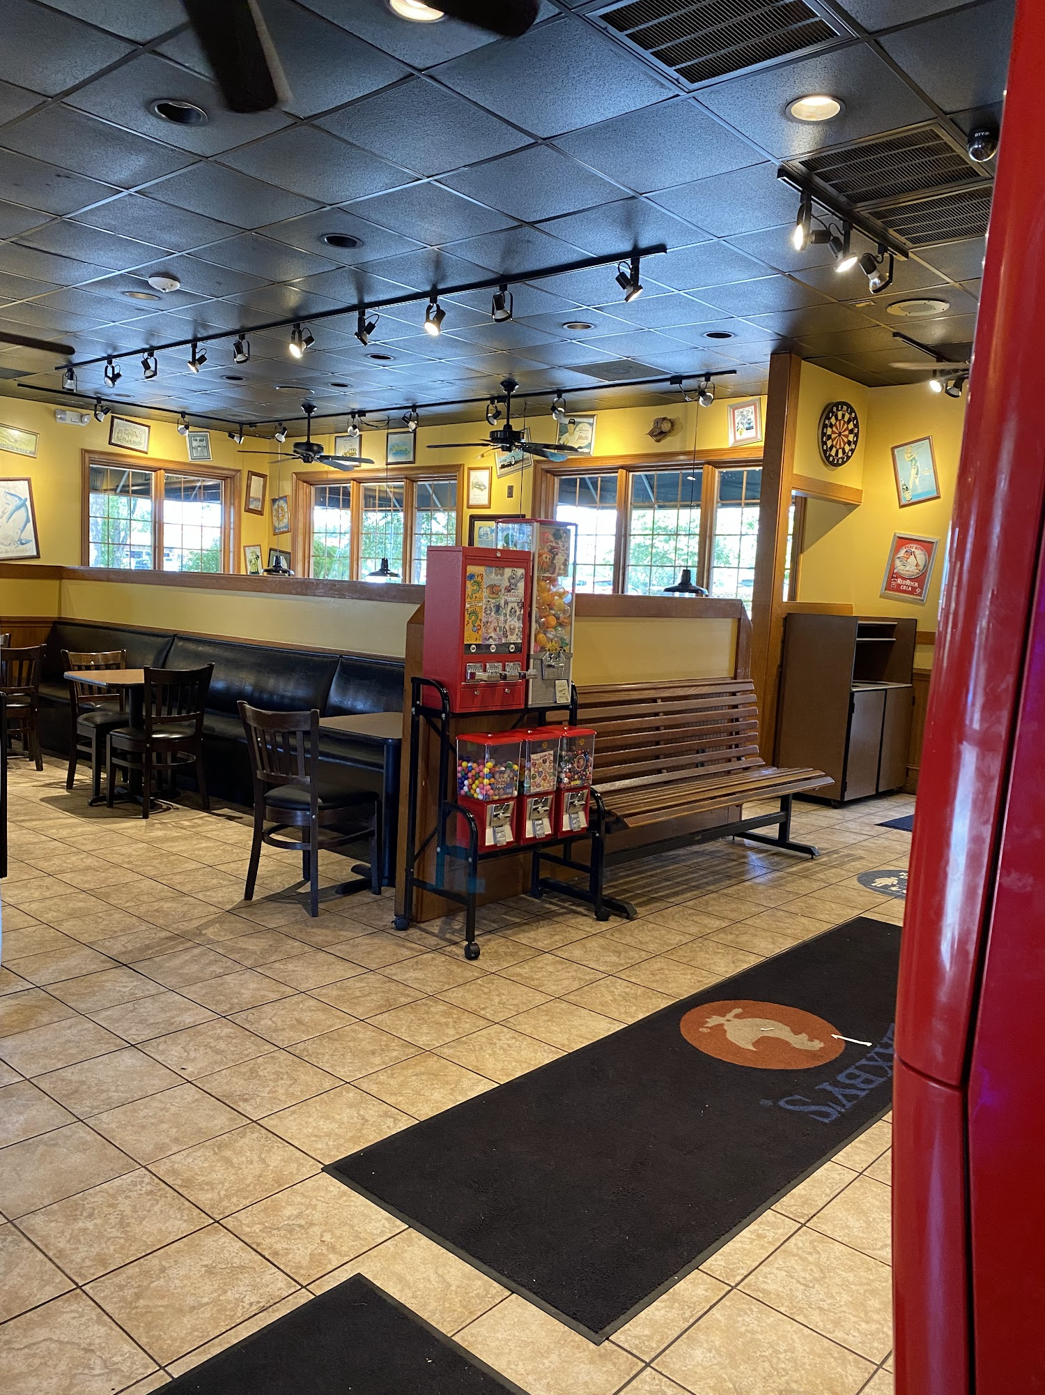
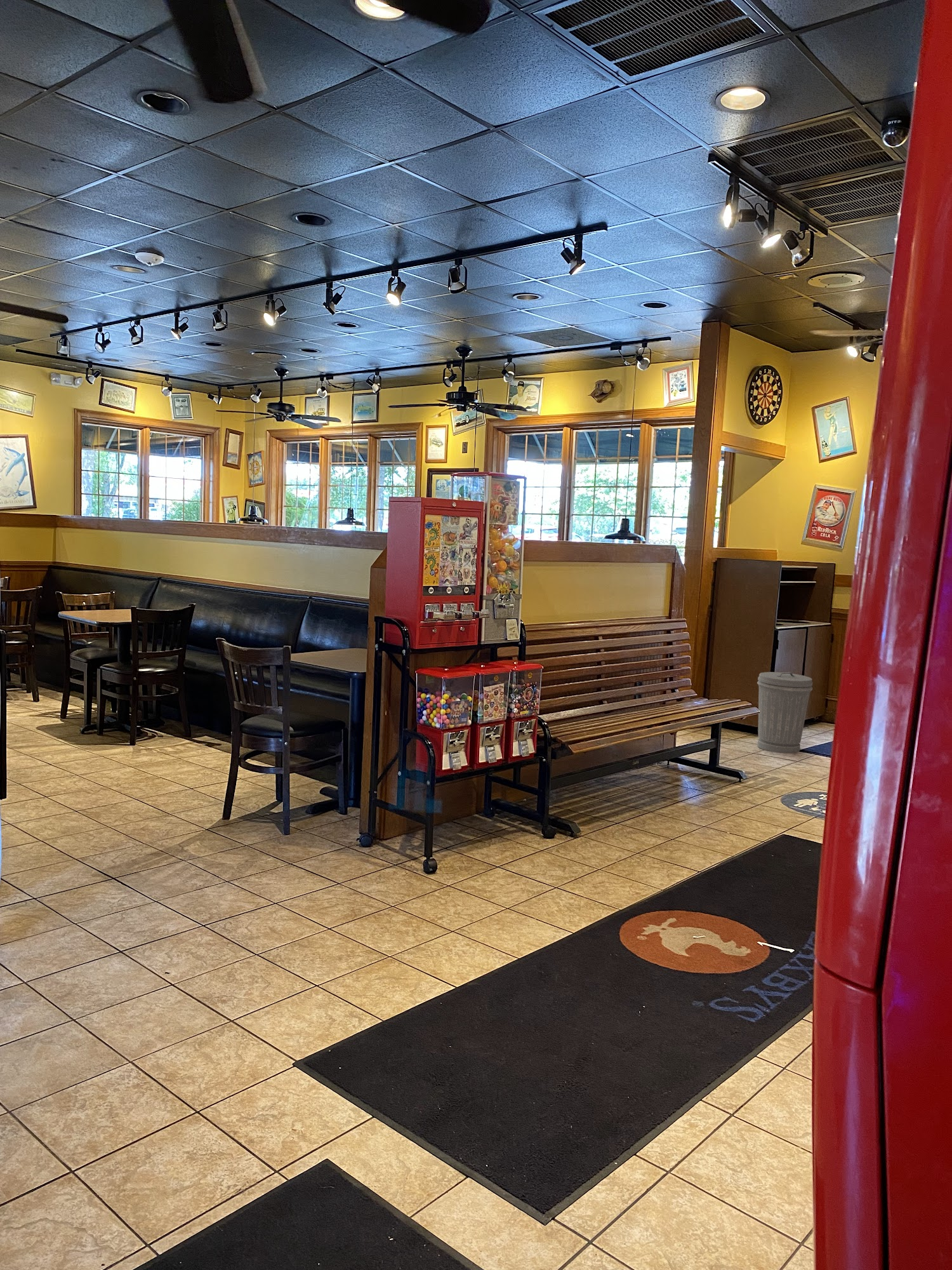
+ trash can [757,671,813,754]
